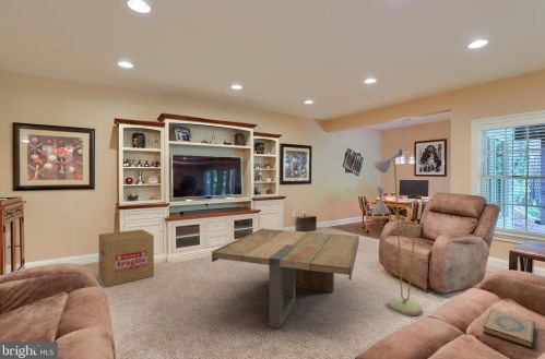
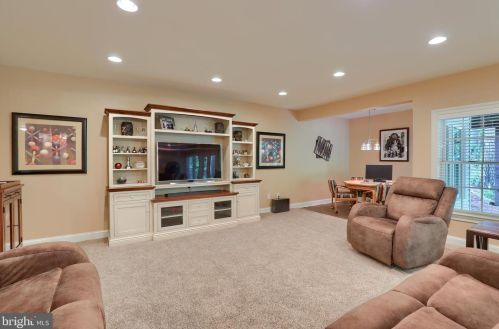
- coffee table [211,227,360,330]
- hardback book [483,308,536,349]
- cardboard box [98,228,155,288]
- floor lamp [370,147,424,316]
